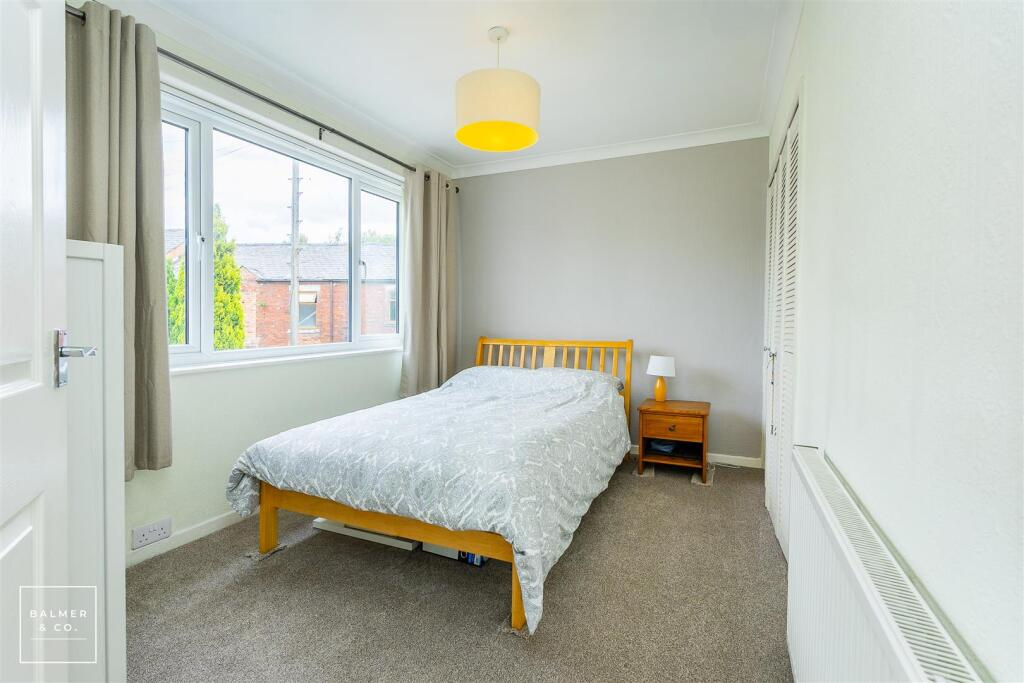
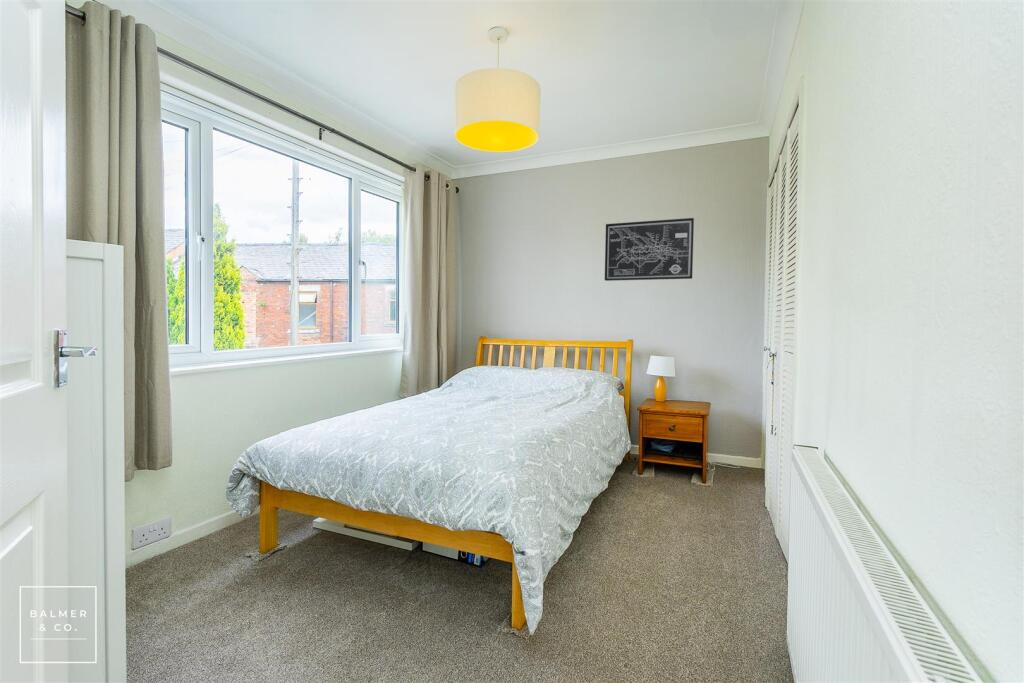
+ wall art [604,217,695,282]
